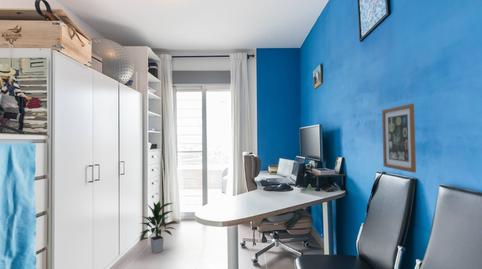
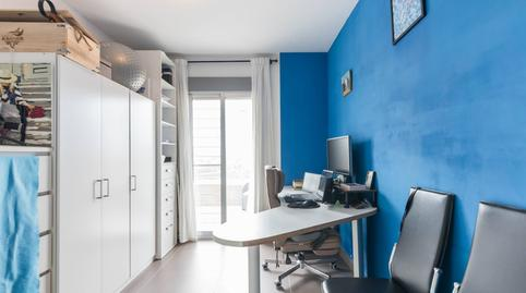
- wall art [381,103,417,174]
- indoor plant [140,200,180,254]
